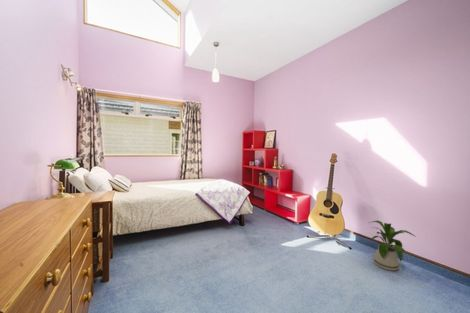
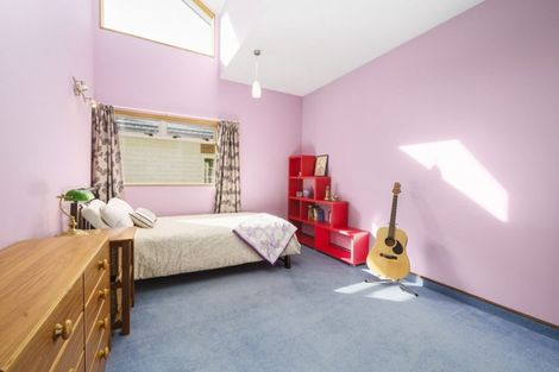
- house plant [368,219,417,272]
